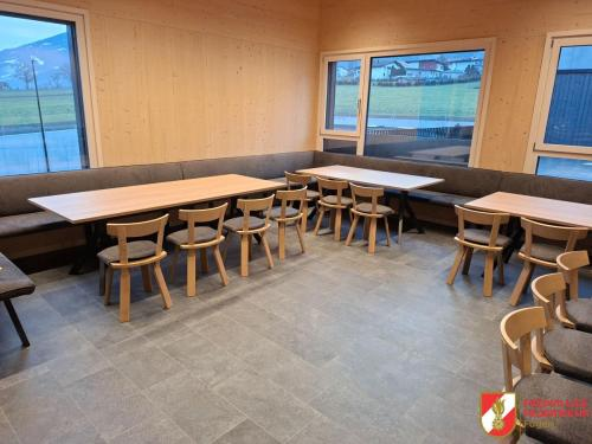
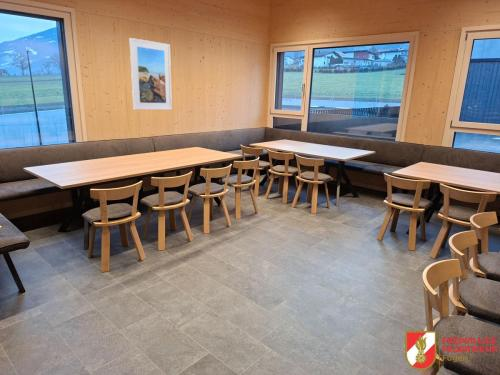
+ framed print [129,37,173,111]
